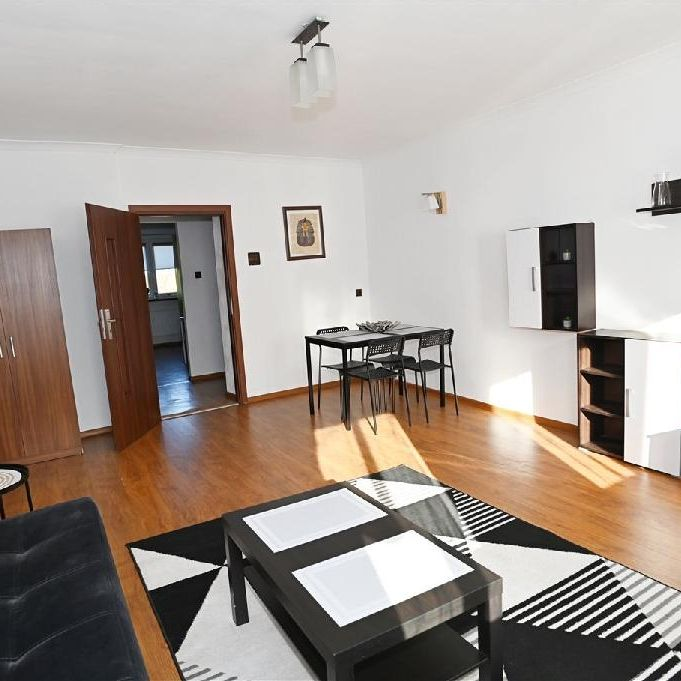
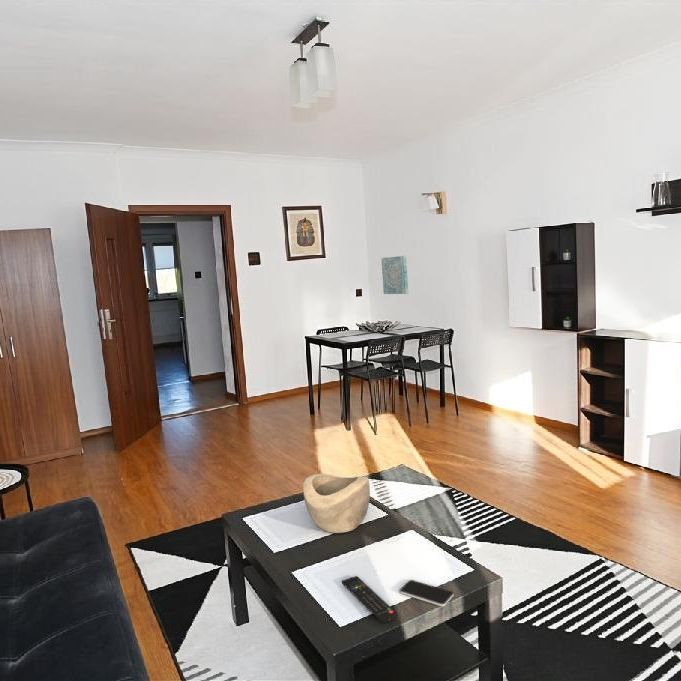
+ remote control [341,575,398,623]
+ decorative bowl [302,473,371,534]
+ wall art [380,255,409,295]
+ smartphone [398,579,455,607]
